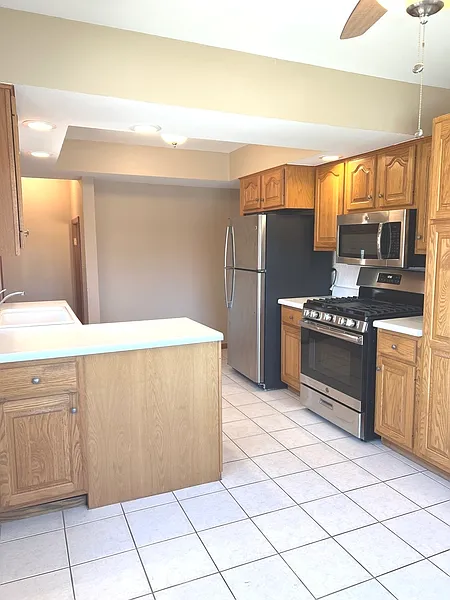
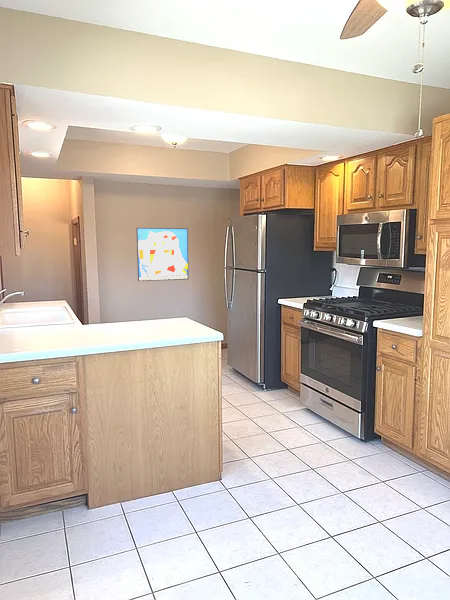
+ wall art [136,227,189,282]
